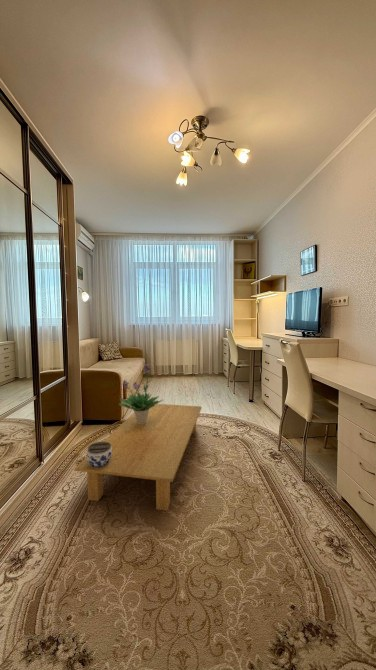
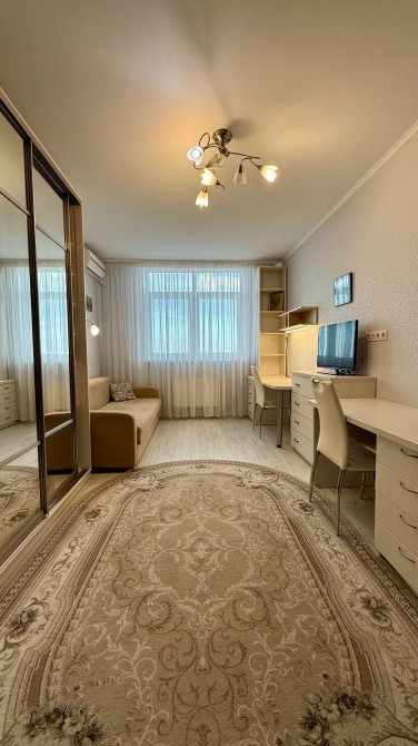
- jar [86,440,112,468]
- coffee table [74,403,202,512]
- potted plant [118,363,164,424]
